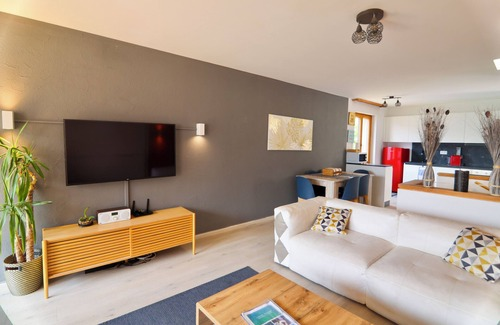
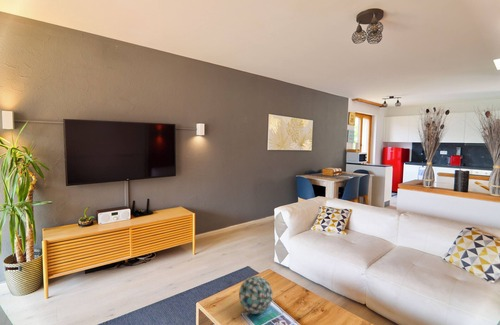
+ decorative ball [238,275,273,315]
